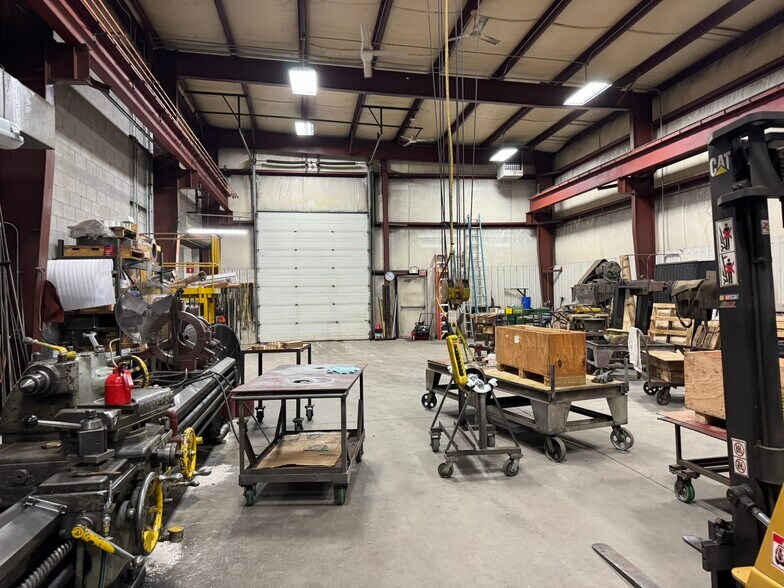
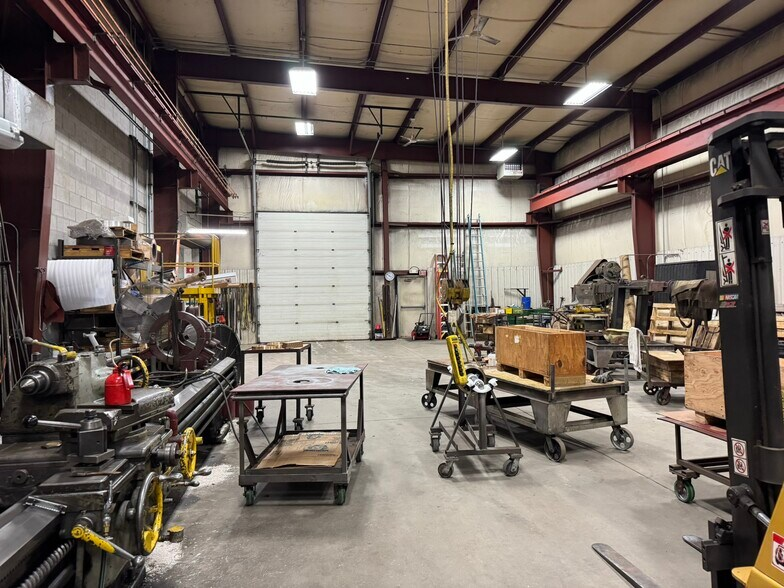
- electric fan [324,23,409,79]
